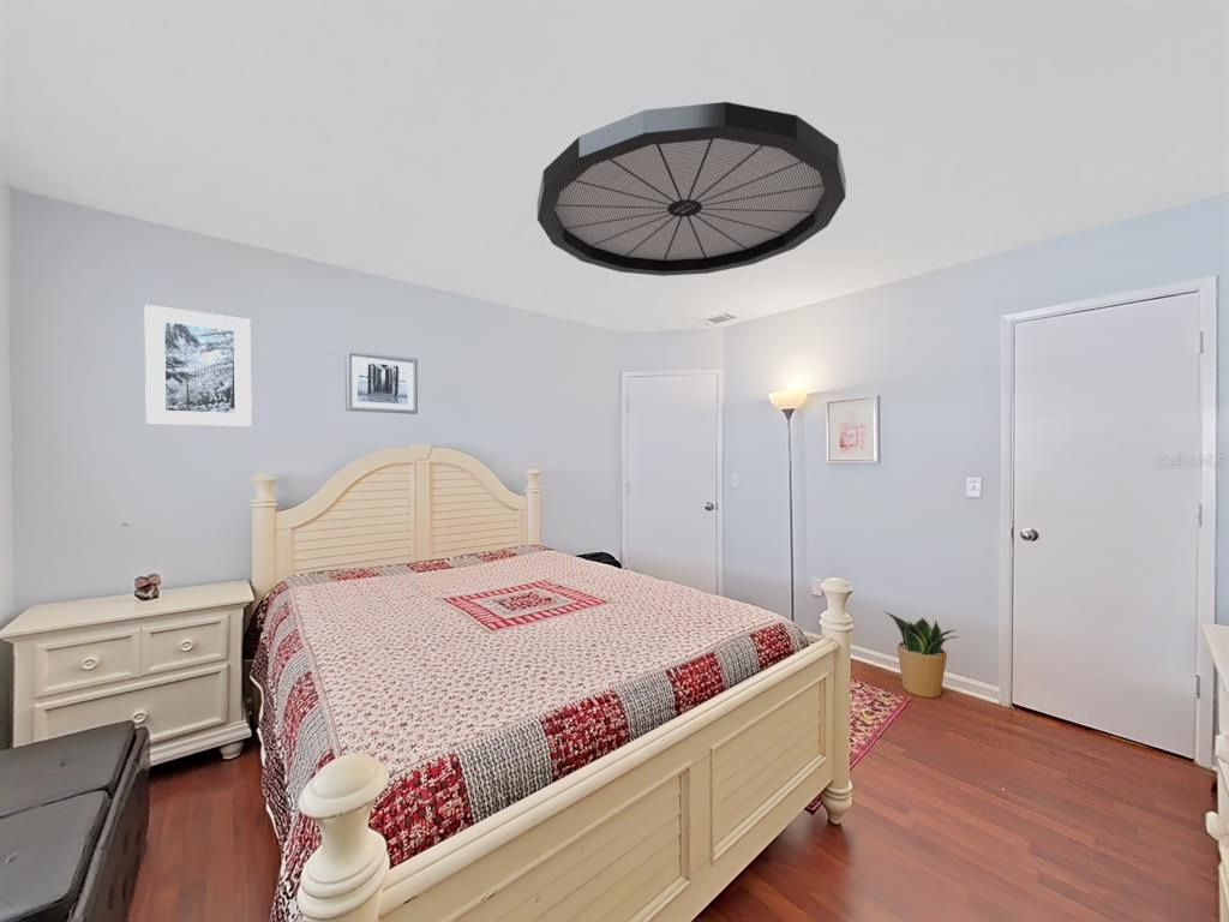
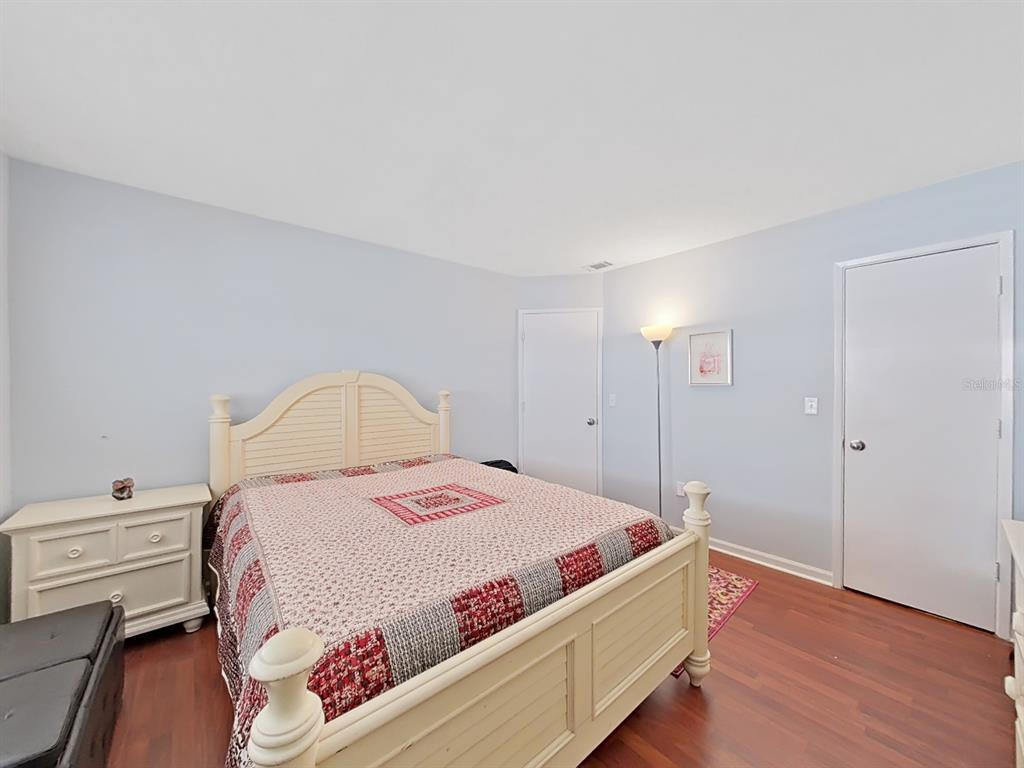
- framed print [143,304,253,429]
- potted plant [883,611,960,699]
- wall art [344,349,419,415]
- ceiling fan [536,101,847,277]
